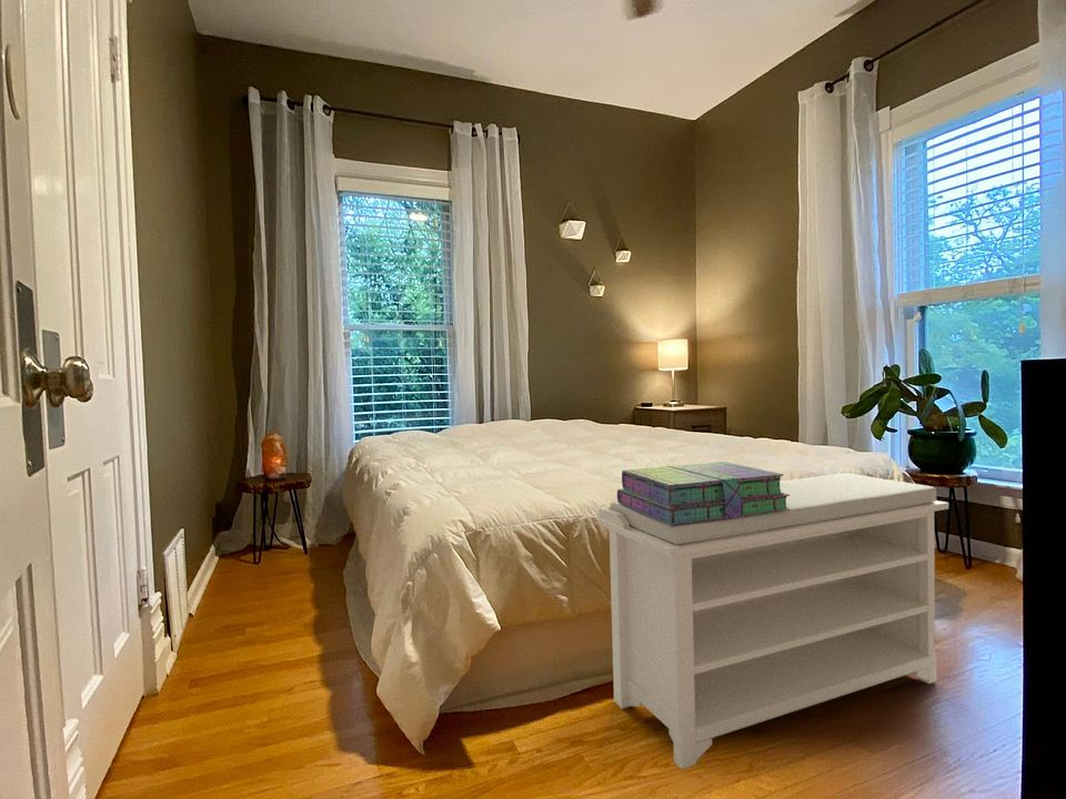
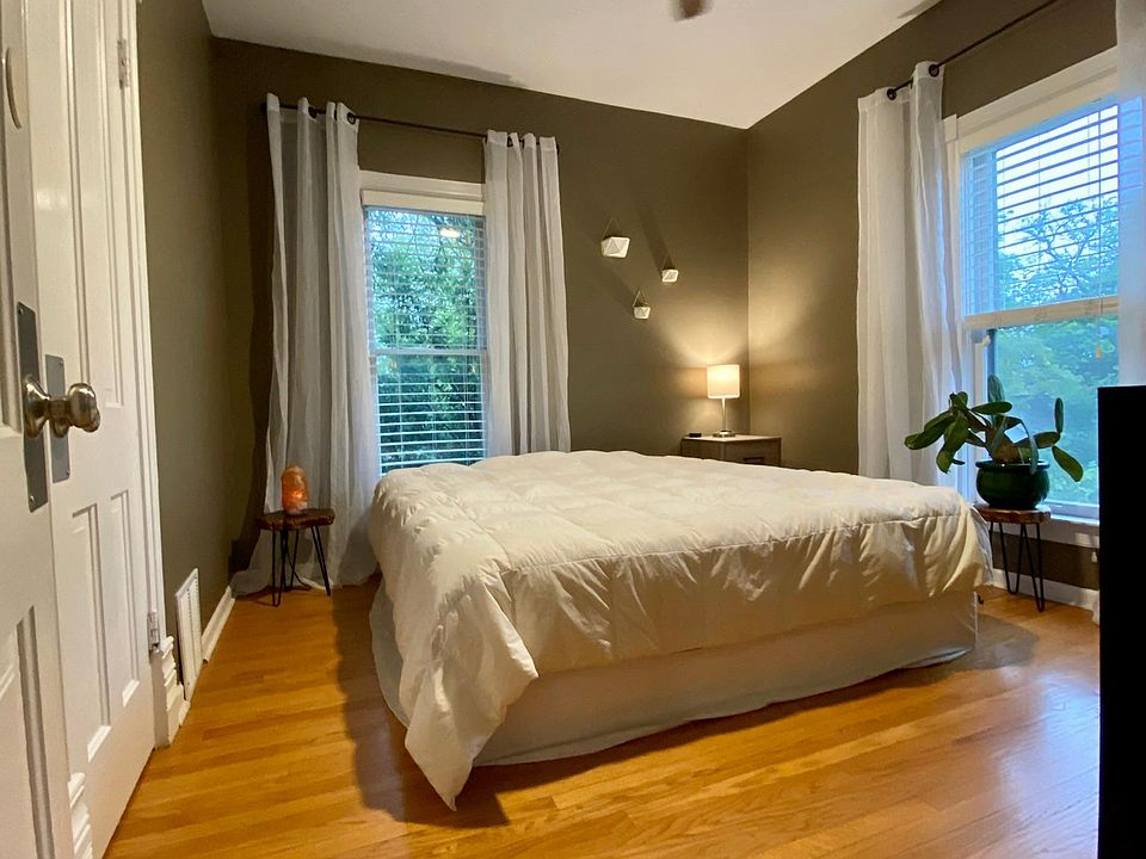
- stack of books [616,461,790,525]
- bench [597,472,949,770]
